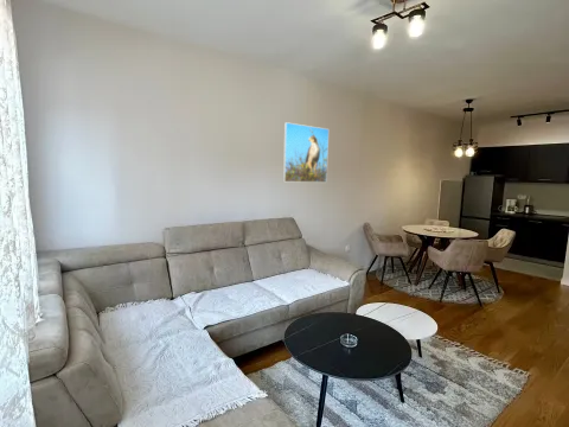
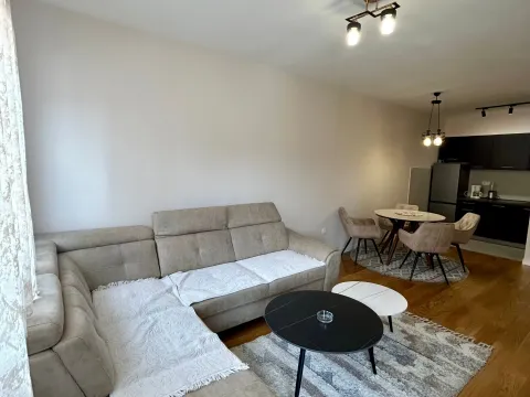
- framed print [282,121,330,184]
